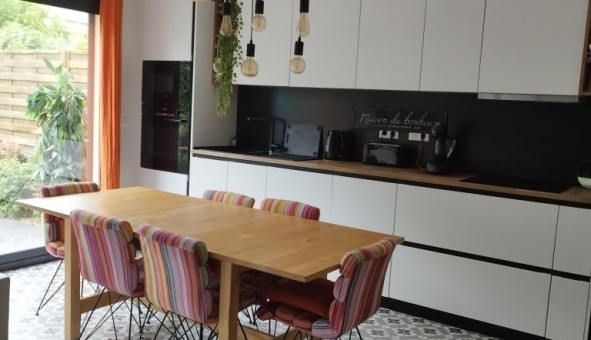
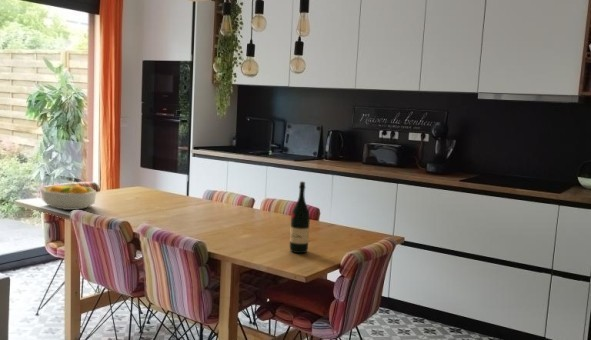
+ wine bottle [289,180,311,254]
+ fruit bowl [40,183,97,211]
